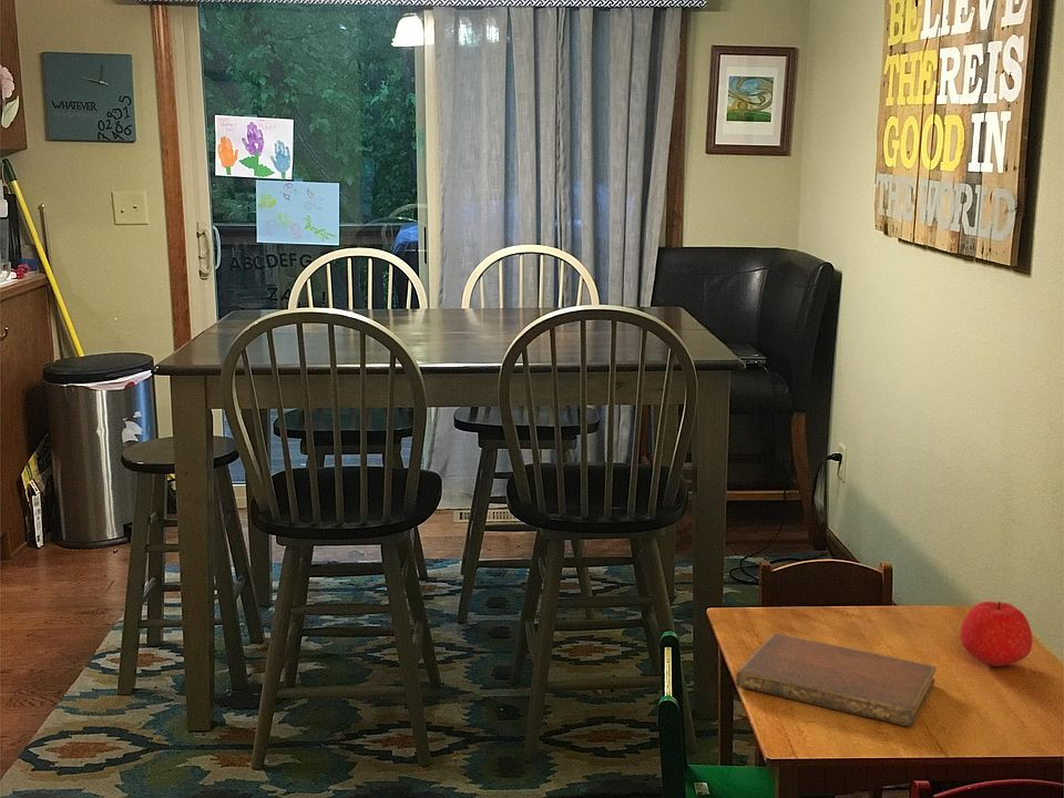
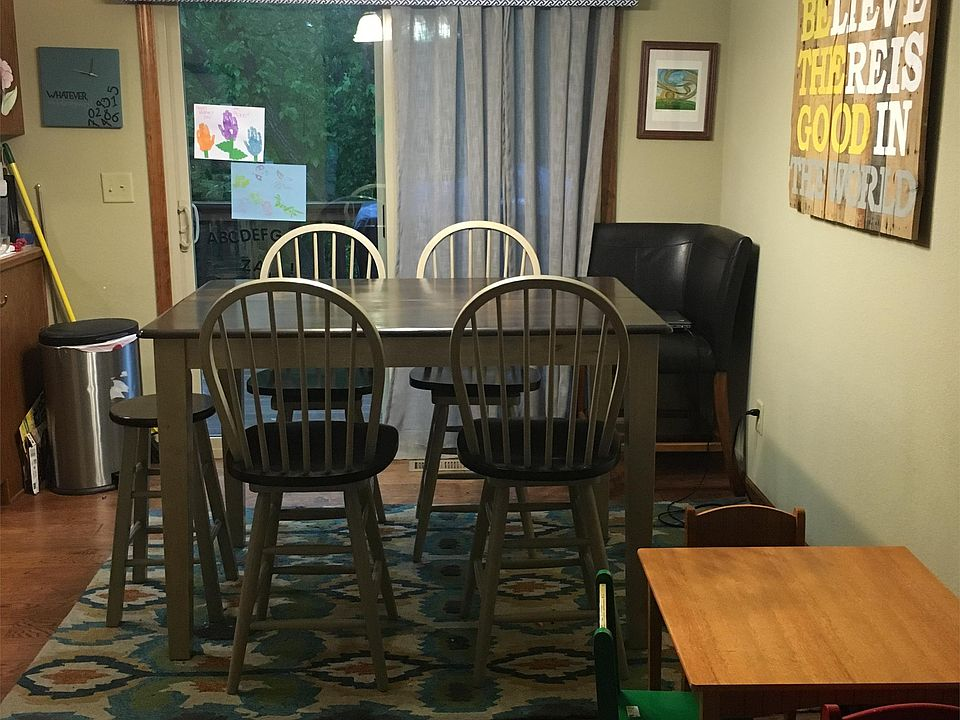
- notebook [735,633,937,728]
- apple [959,601,1033,667]
